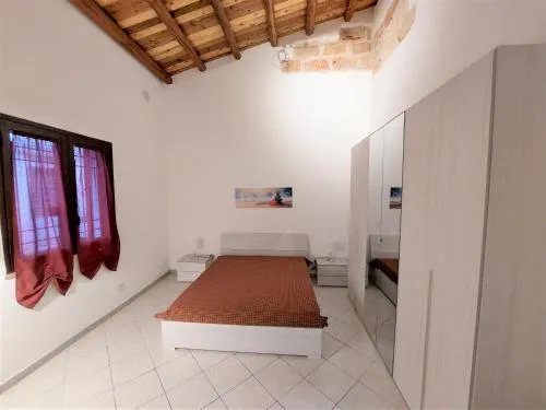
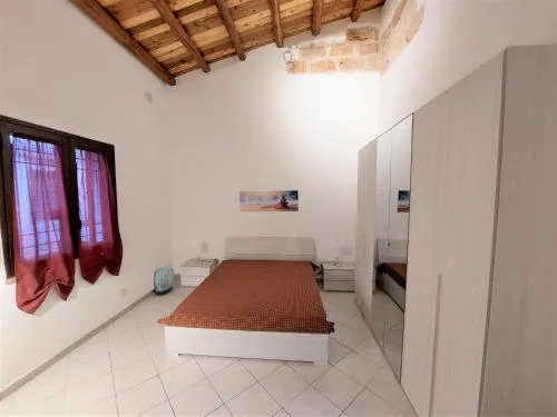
+ backpack [152,266,175,296]
